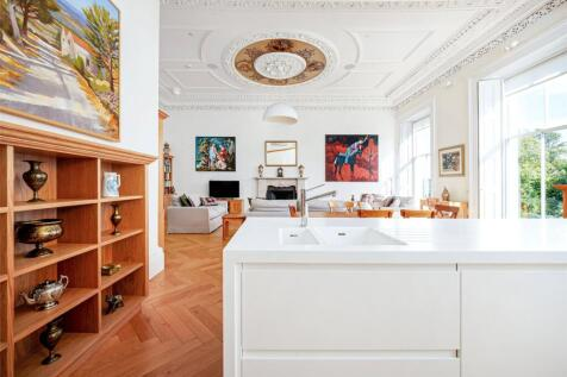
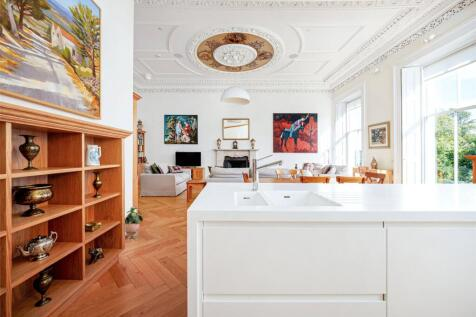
+ potted plant [124,206,144,240]
